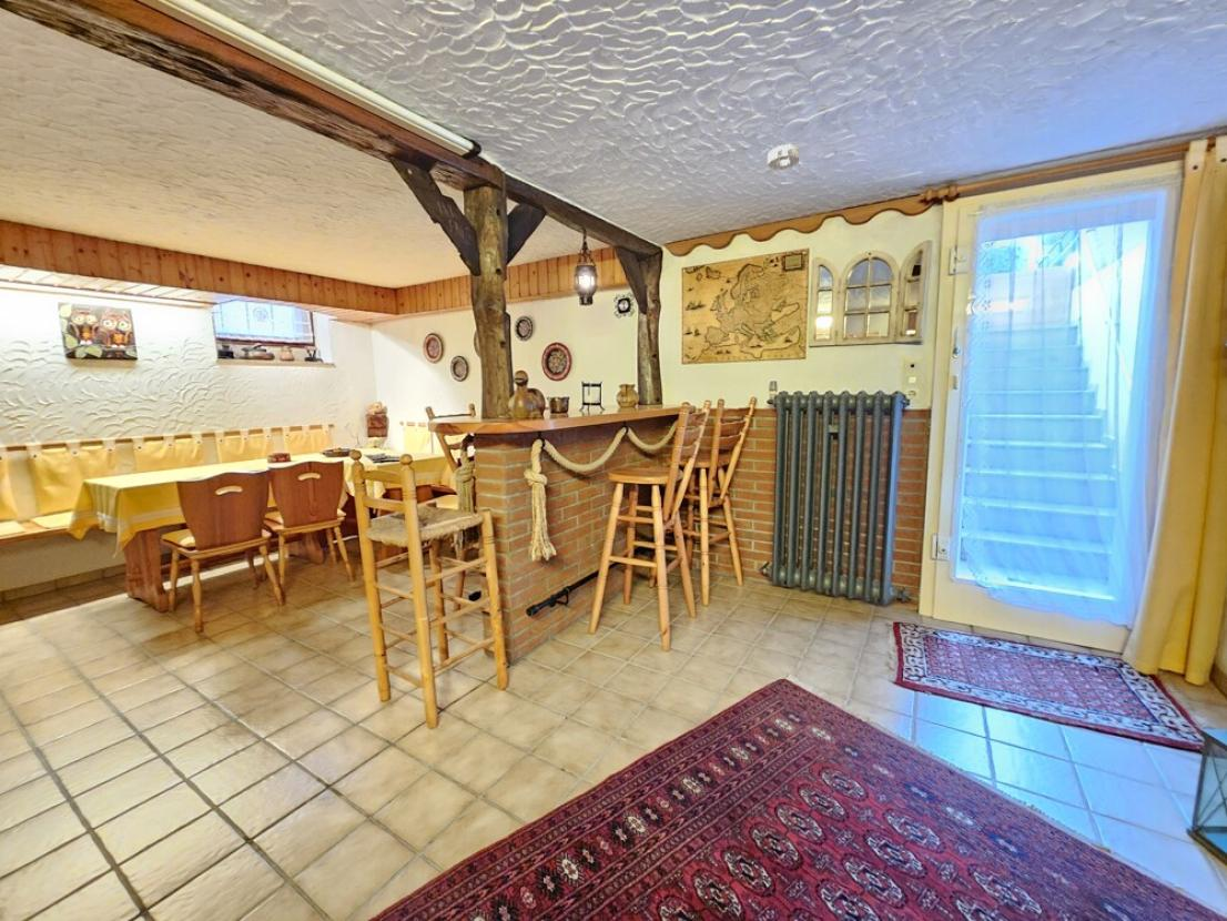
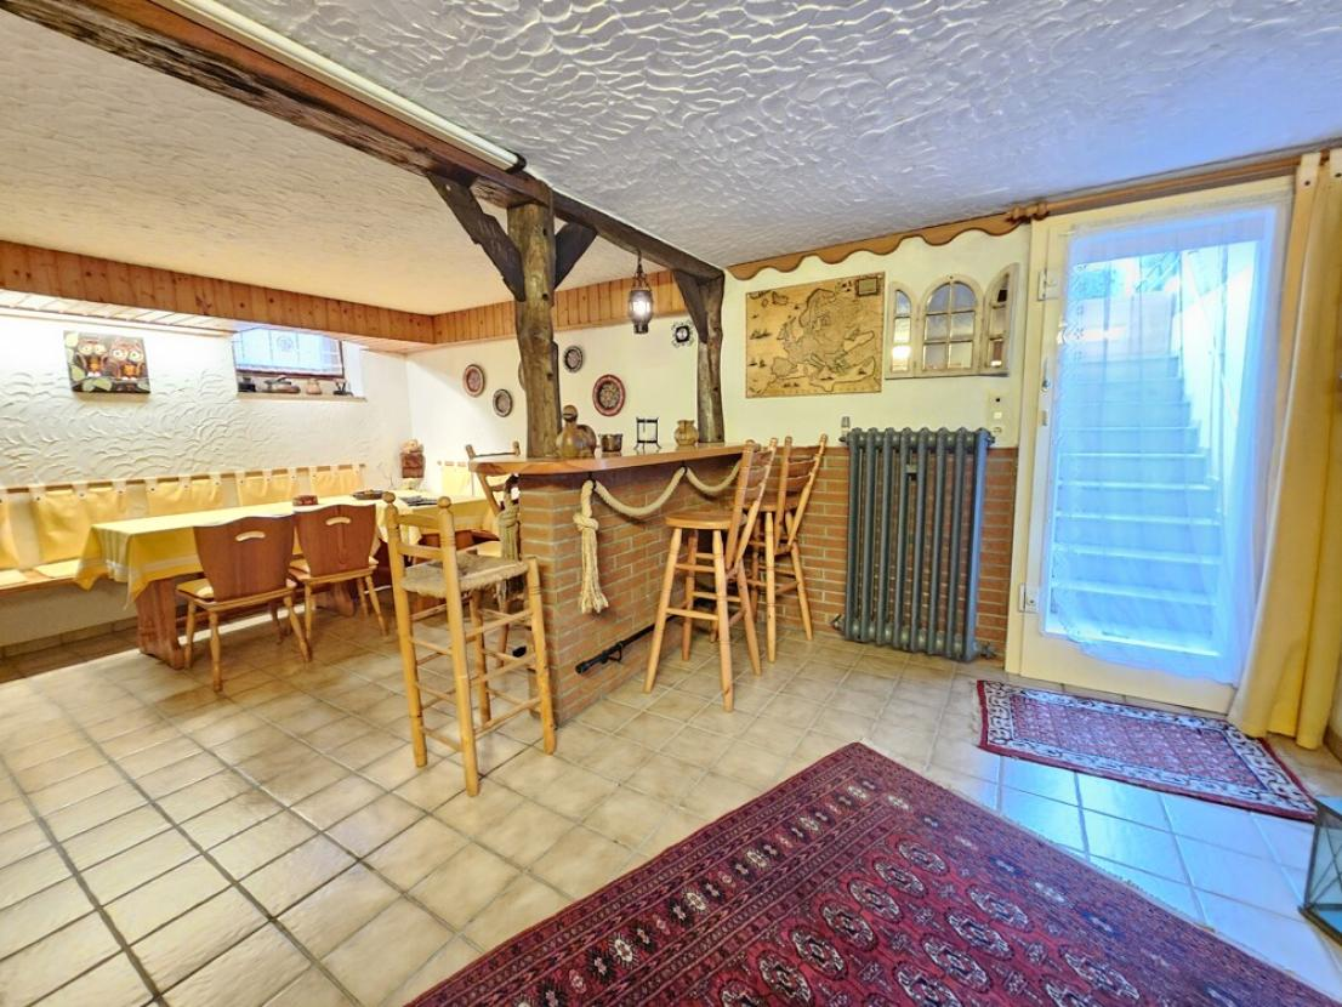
- smoke detector [767,143,801,171]
